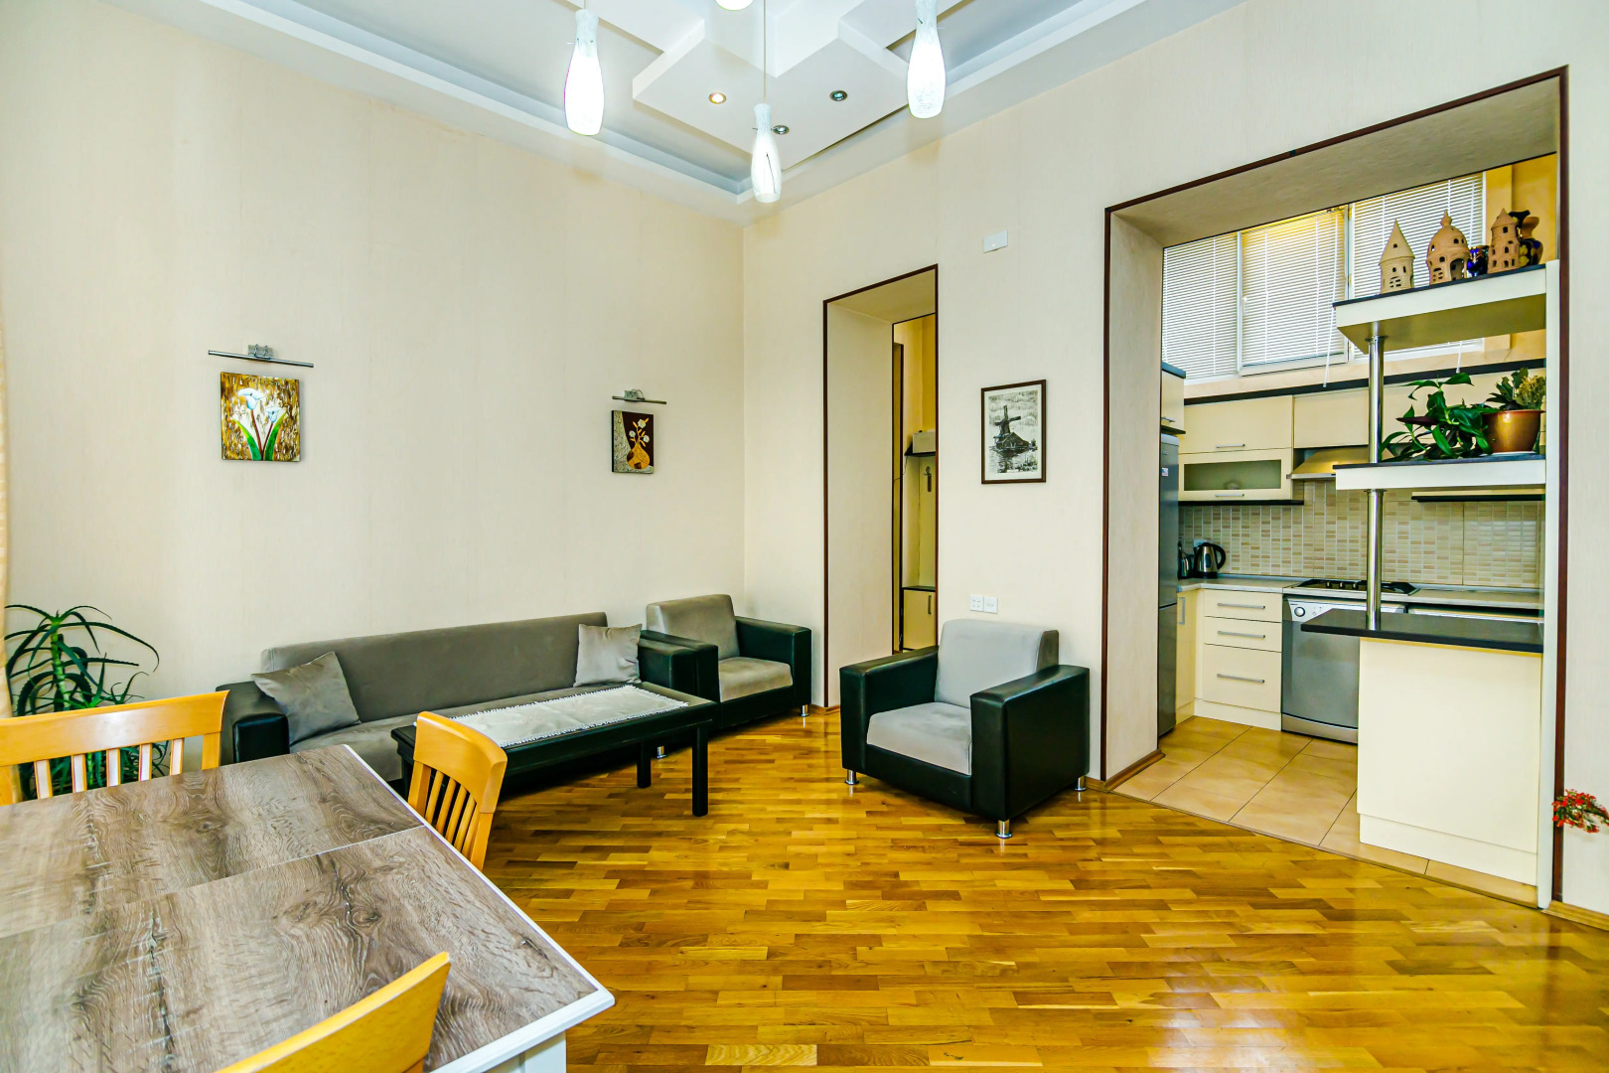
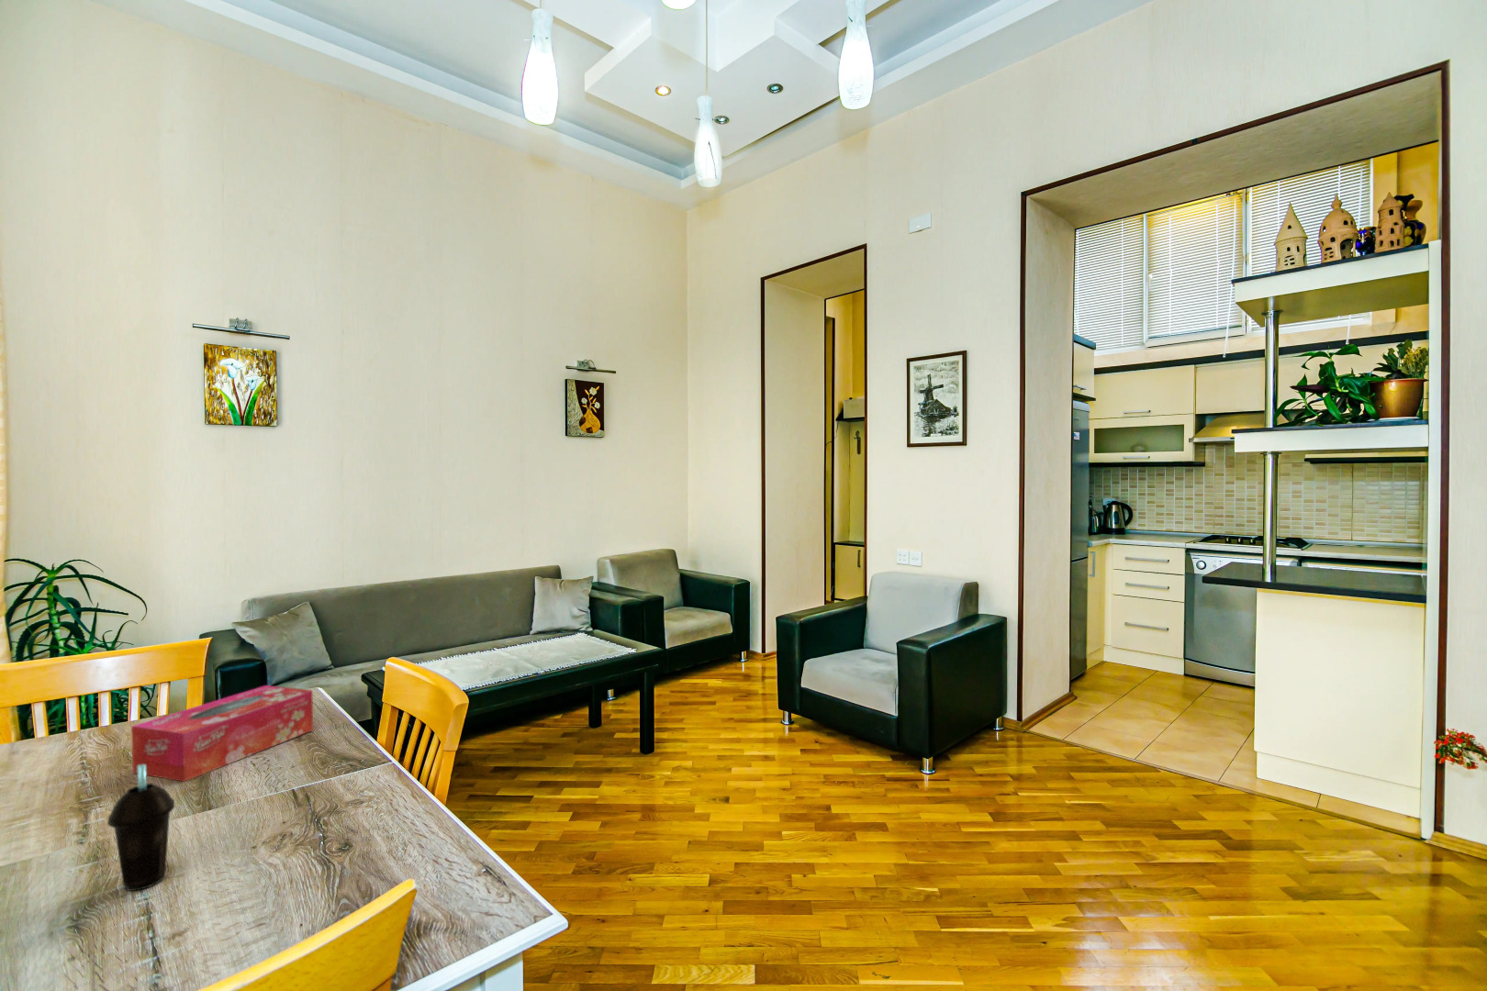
+ cup [106,764,176,891]
+ tissue box [131,685,314,783]
